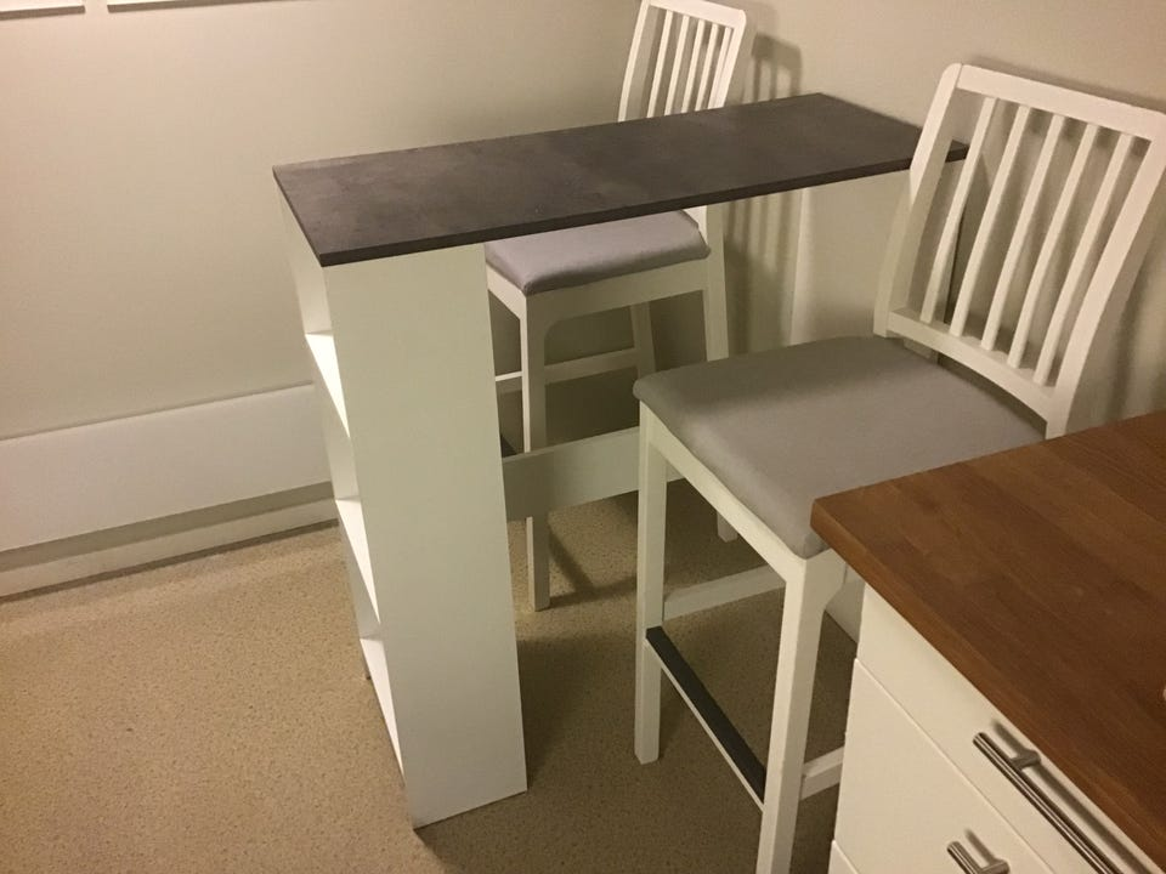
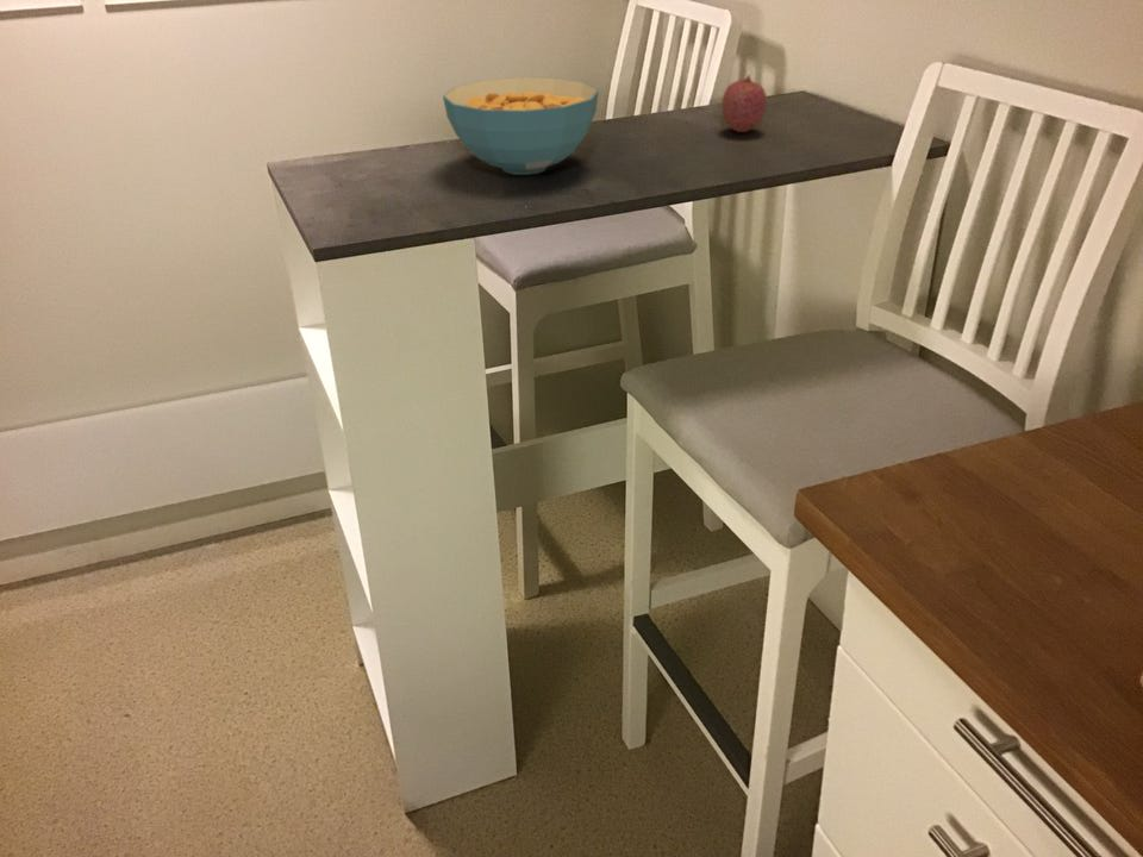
+ cereal bowl [442,76,600,176]
+ fruit [720,74,768,133]
